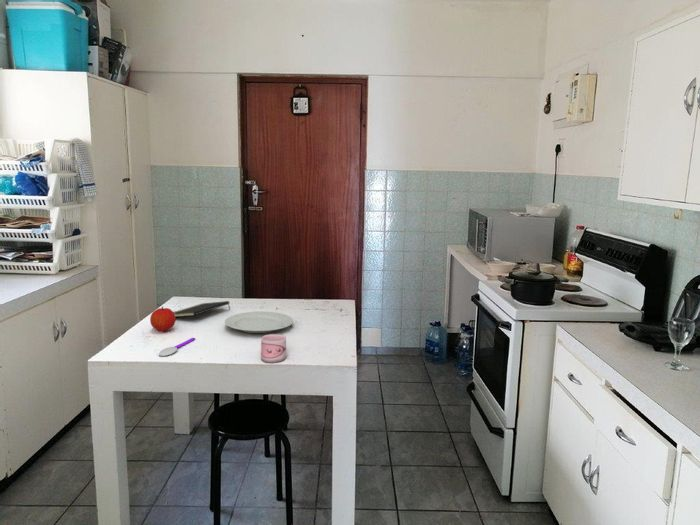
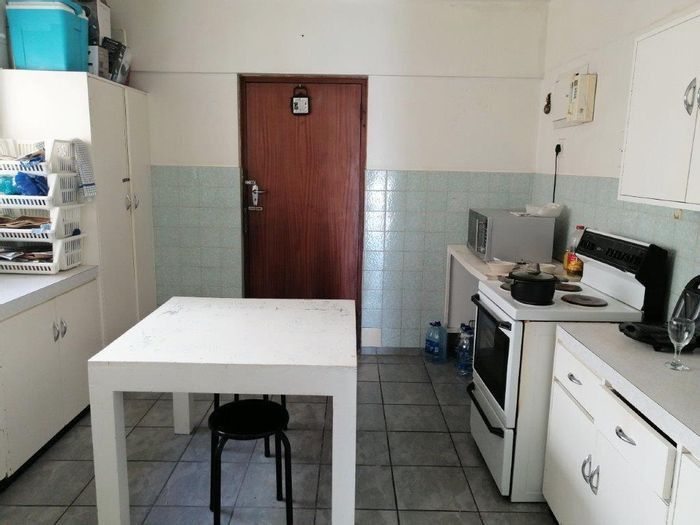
- spoon [158,337,196,357]
- fruit [149,306,177,333]
- mug [260,333,287,364]
- chinaware [224,310,294,334]
- notepad [173,300,231,318]
